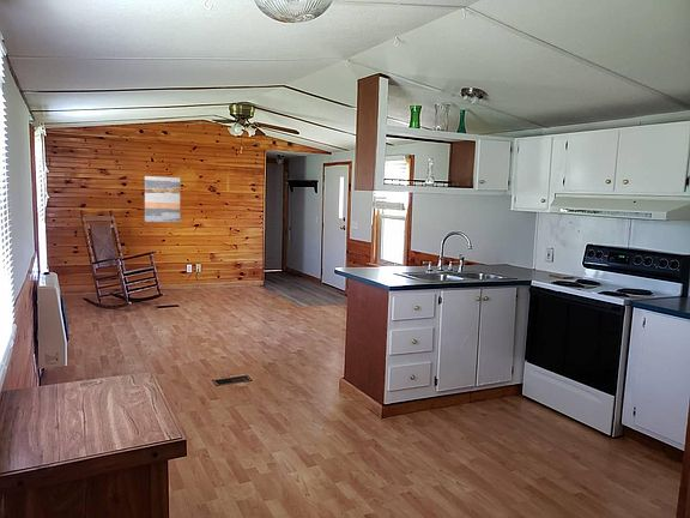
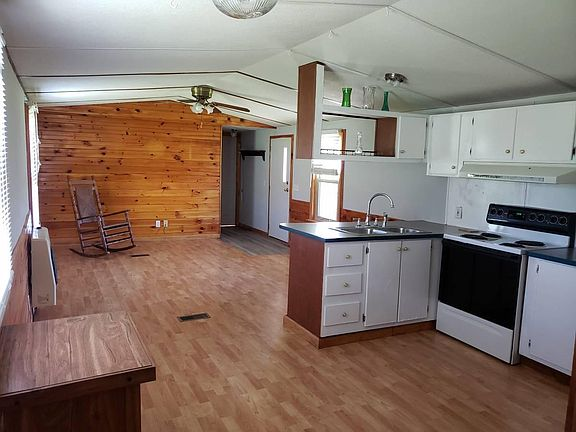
- wall art [144,175,181,223]
